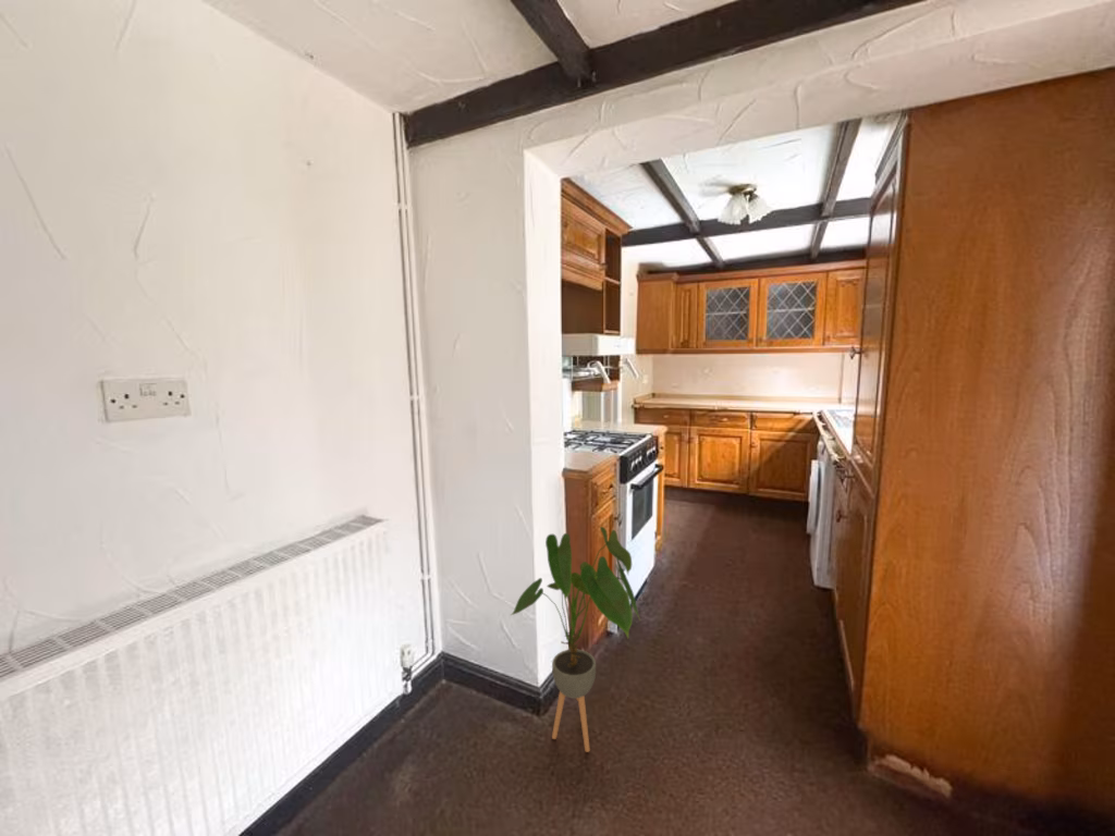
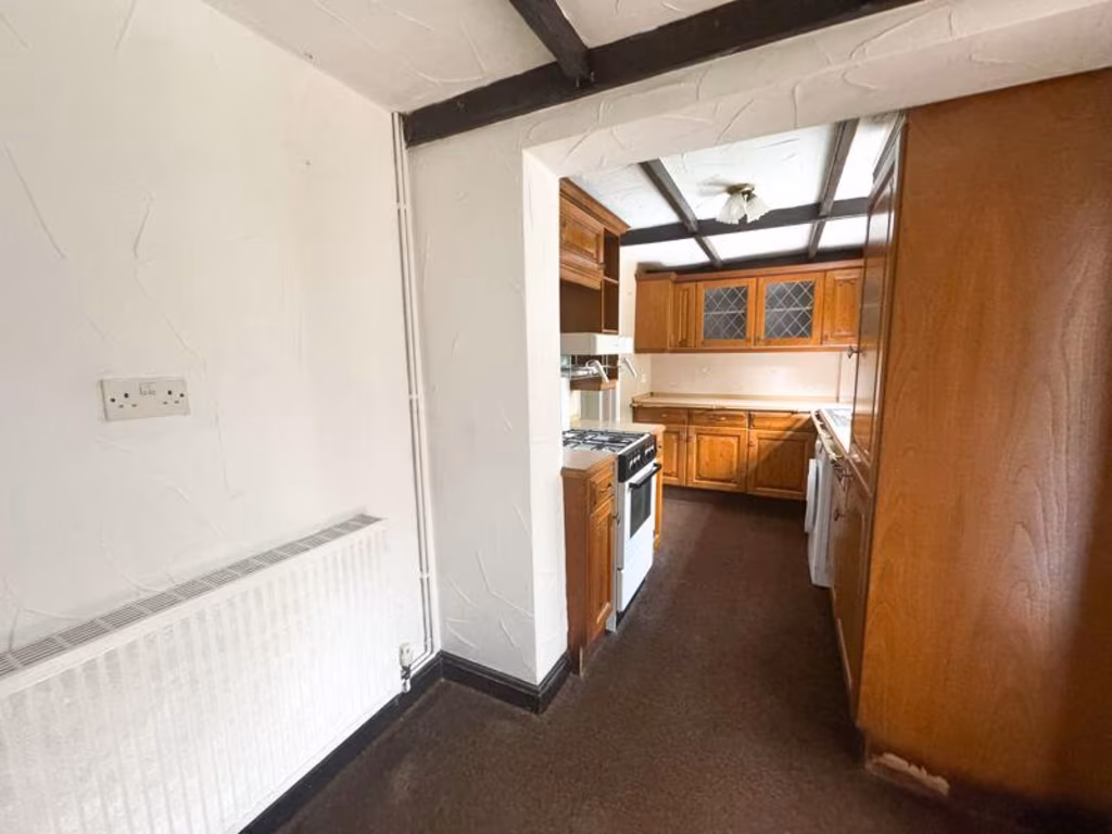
- house plant [510,526,641,753]
